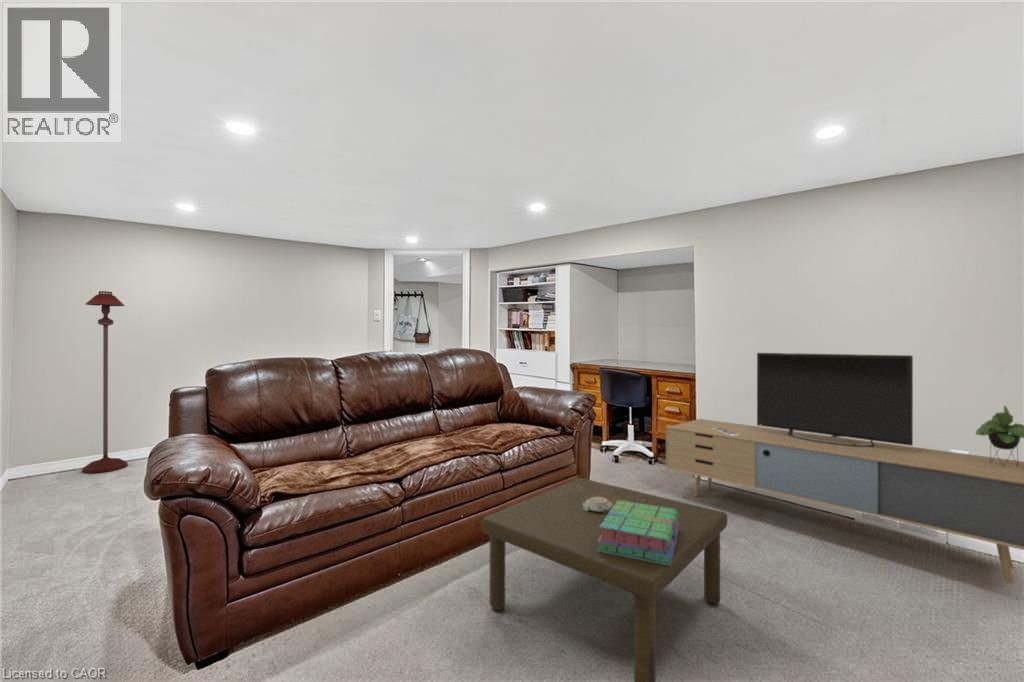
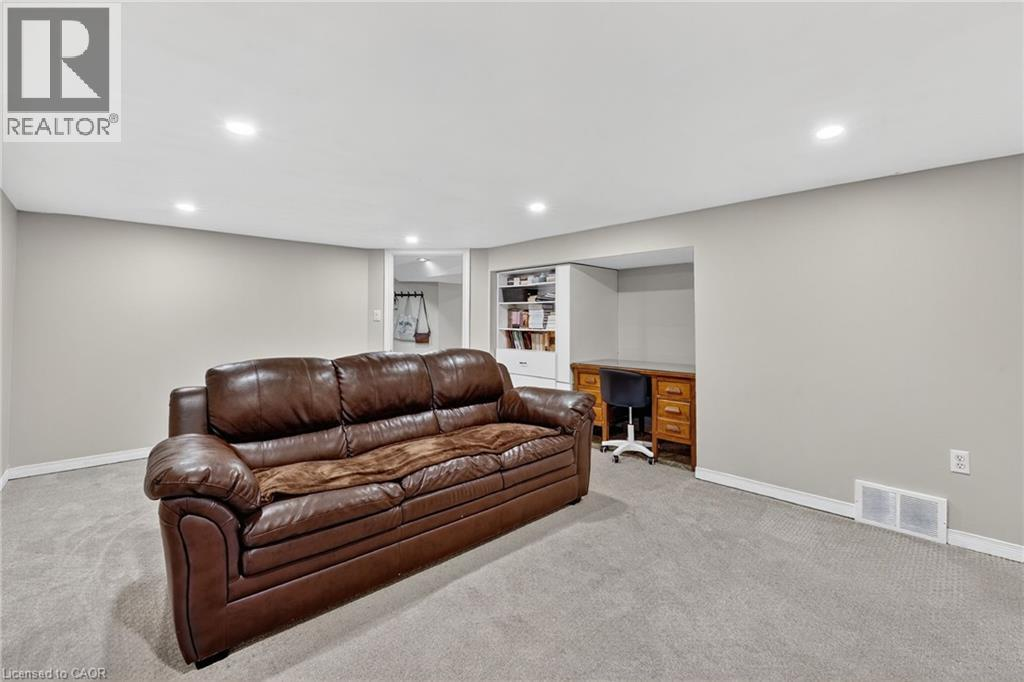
- coffee table [481,477,729,682]
- decorative bowl [582,497,614,514]
- stack of books [597,500,679,565]
- media console [665,352,1024,584]
- floor lamp [81,290,129,474]
